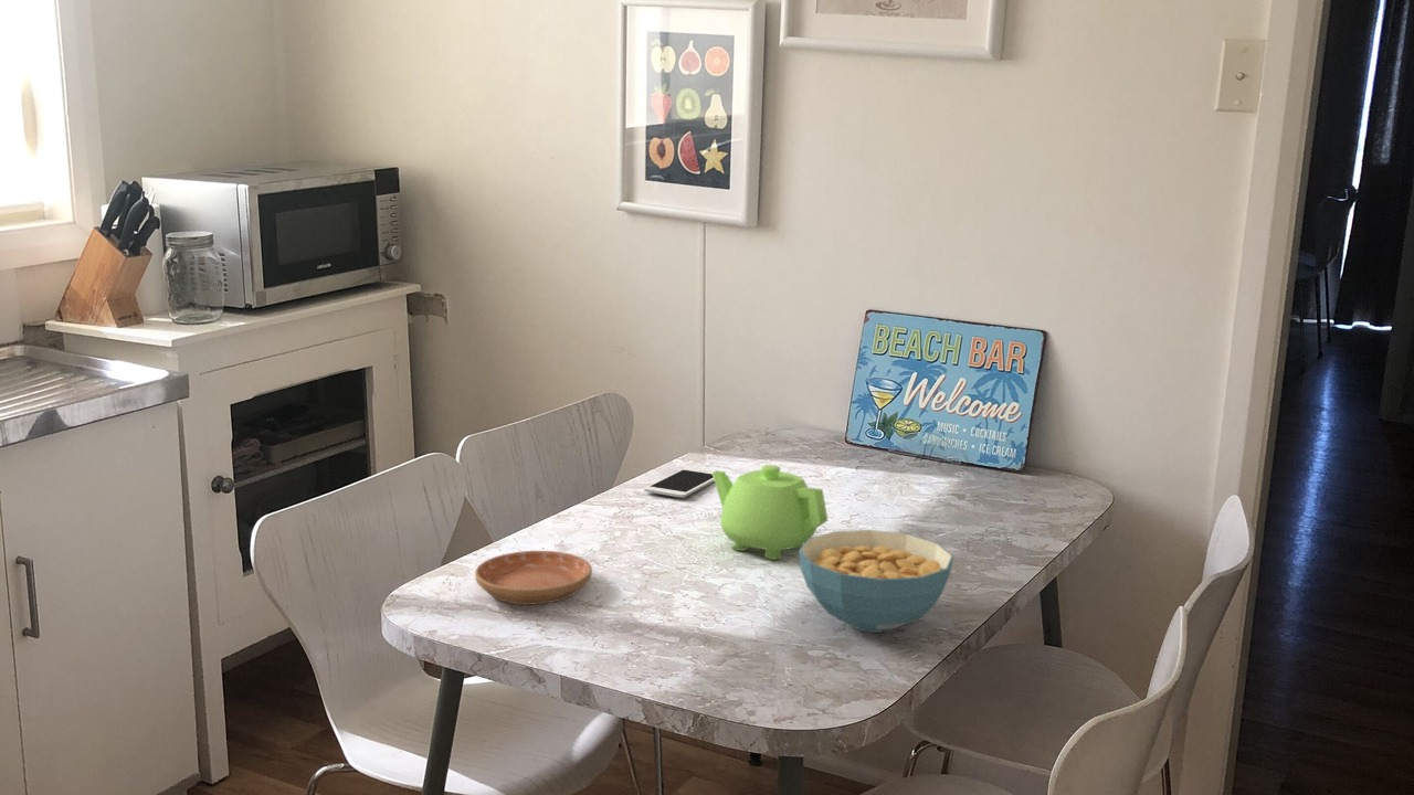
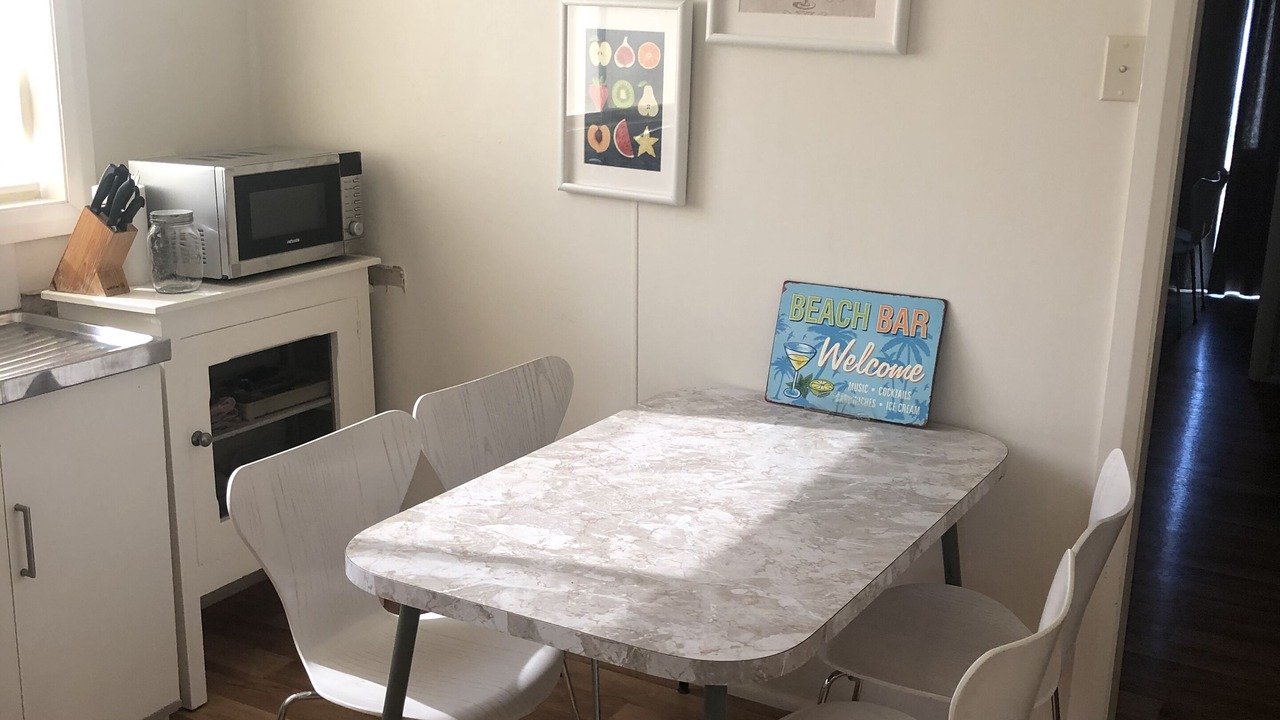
- cereal bowl [798,529,954,634]
- cell phone [643,466,715,499]
- saucer [474,550,593,605]
- teapot [713,464,829,561]
